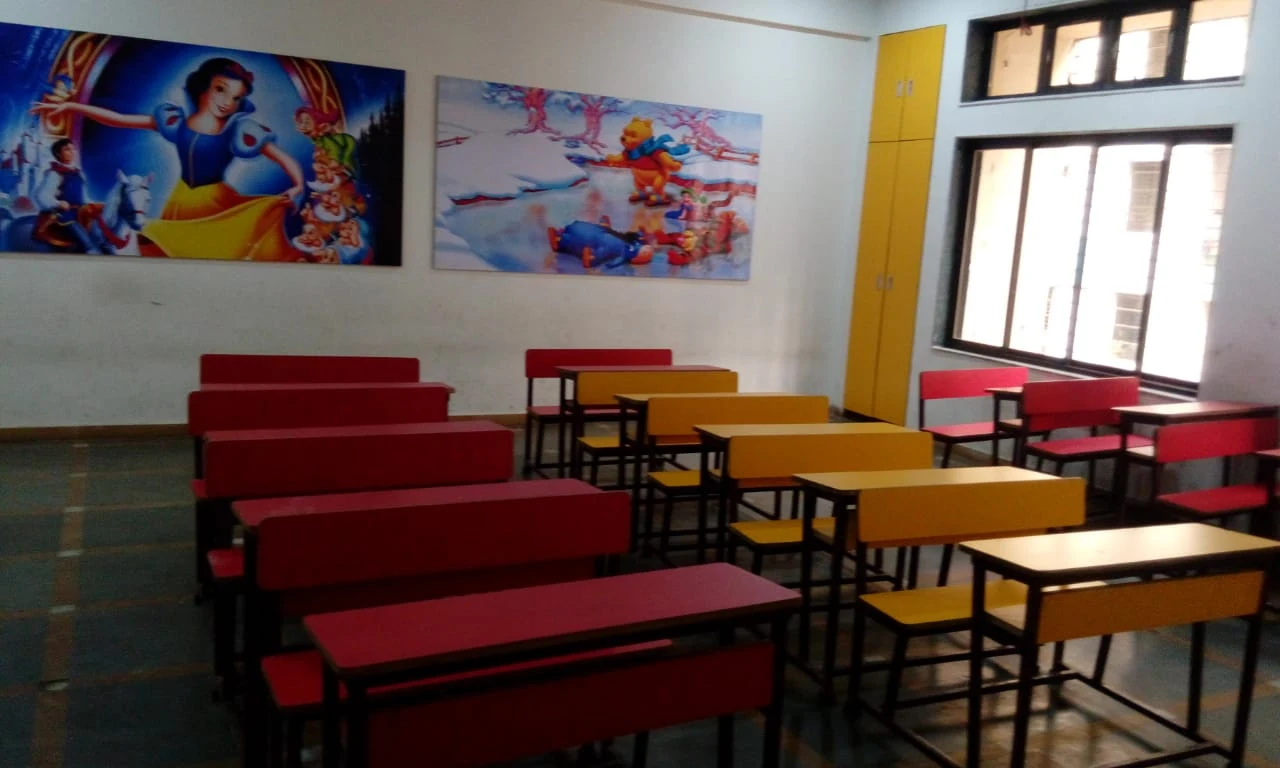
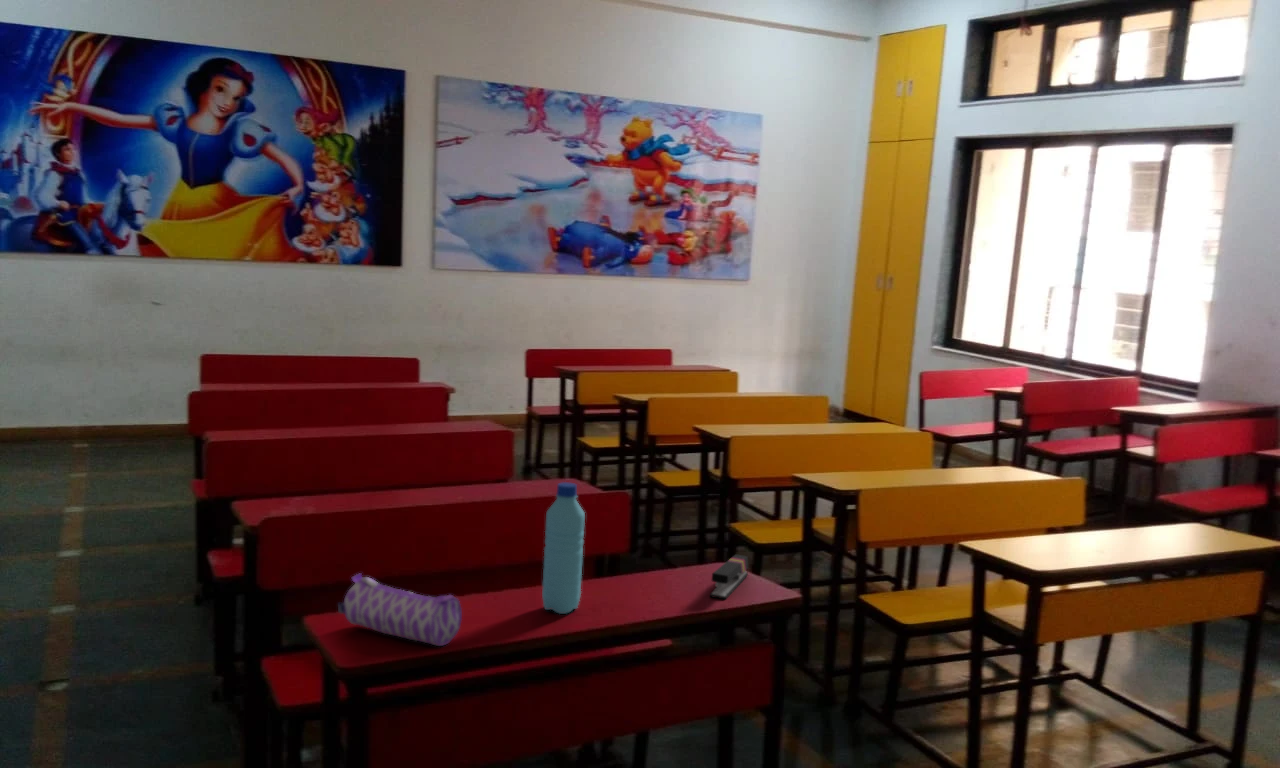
+ water bottle [541,481,586,615]
+ stapler [709,554,749,600]
+ pencil case [337,572,463,647]
